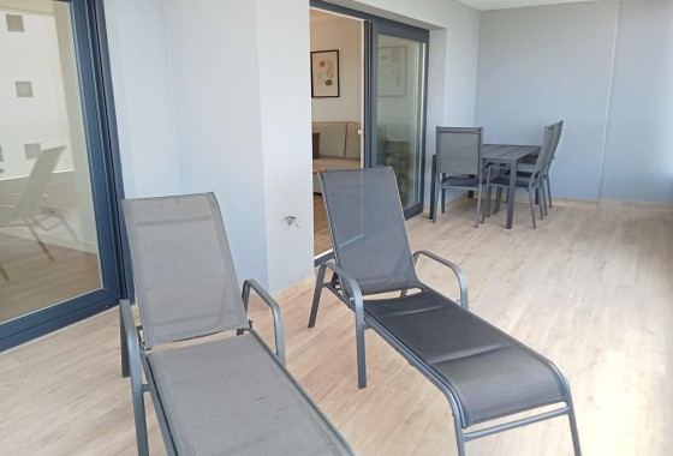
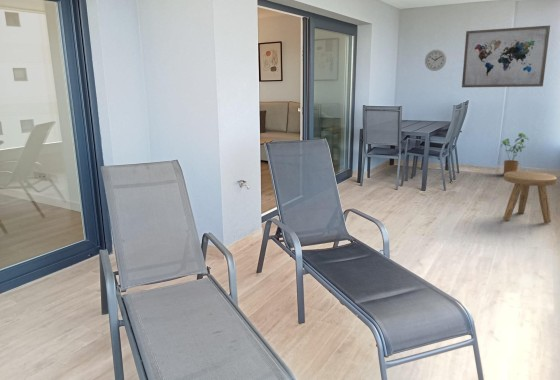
+ house plant [500,132,530,176]
+ stool [502,170,558,224]
+ wall clock [424,49,447,72]
+ wall art [461,25,551,88]
